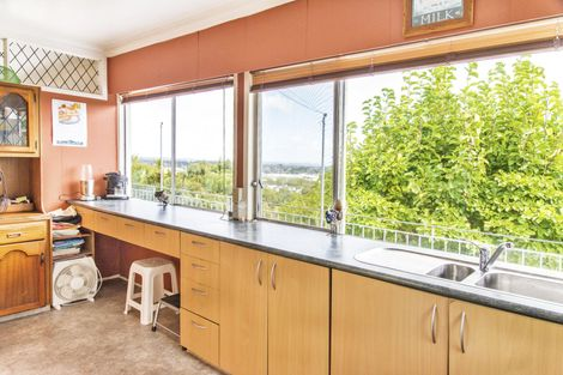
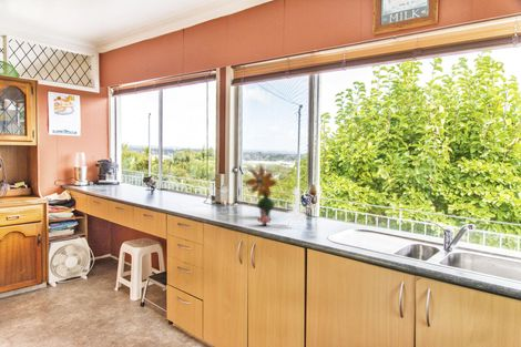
+ plant [244,163,307,228]
